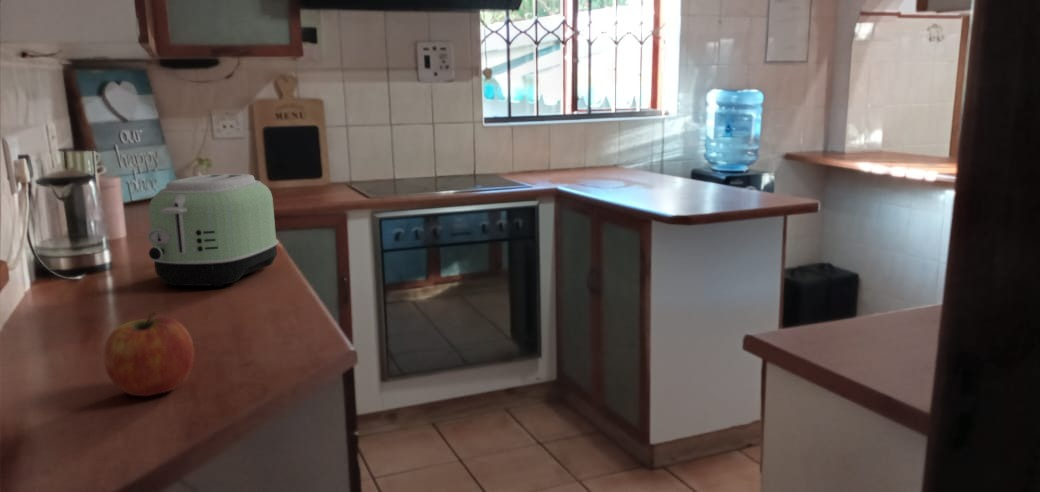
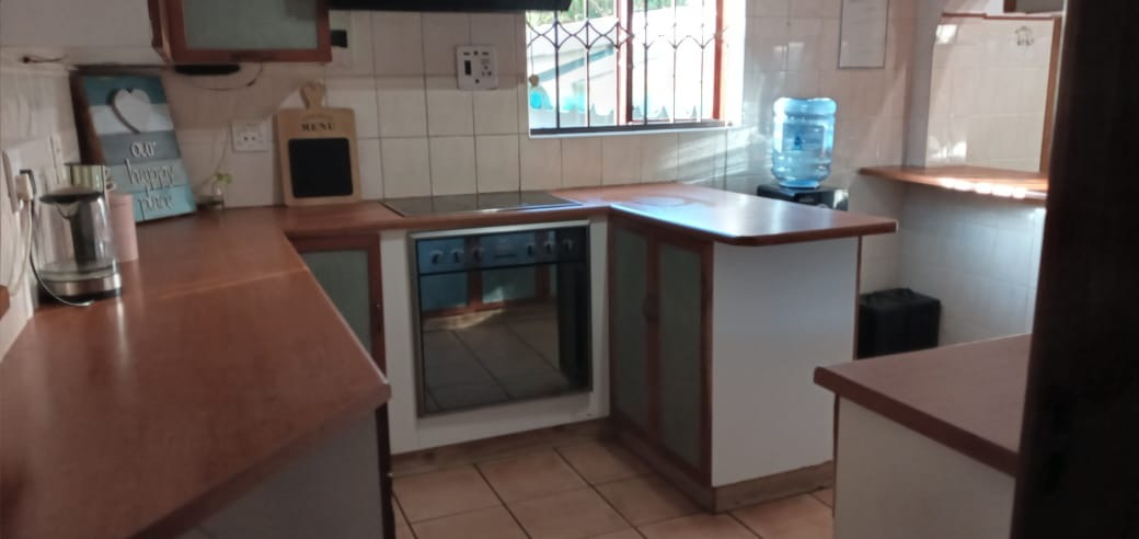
- toaster [146,173,279,288]
- fruit [102,310,195,397]
